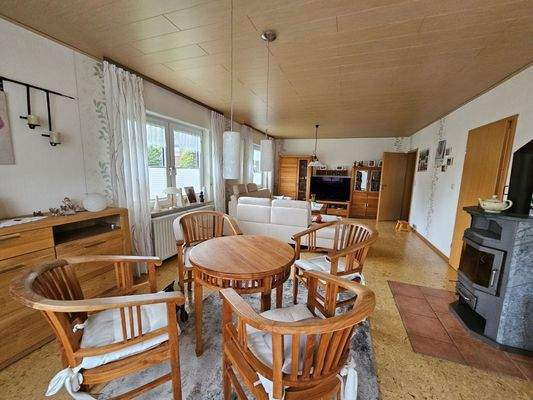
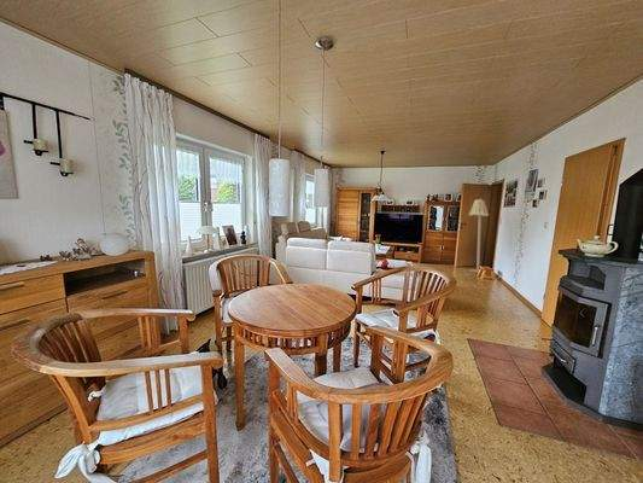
+ floor lamp [468,198,490,274]
